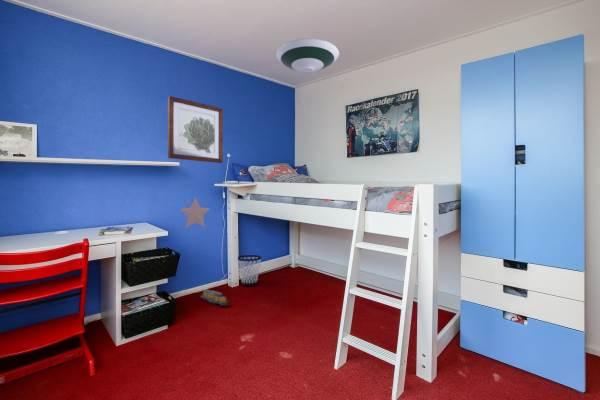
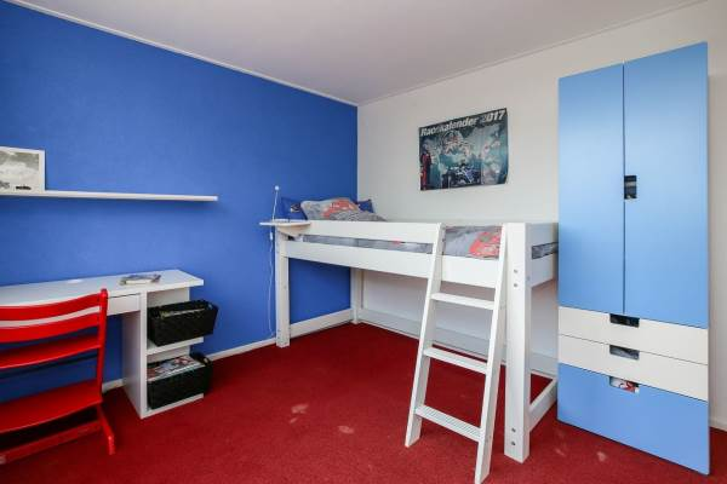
- toy train [200,288,230,307]
- decorative star [179,197,211,229]
- wall art [167,95,224,164]
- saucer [275,38,340,74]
- wastebasket [237,254,263,287]
